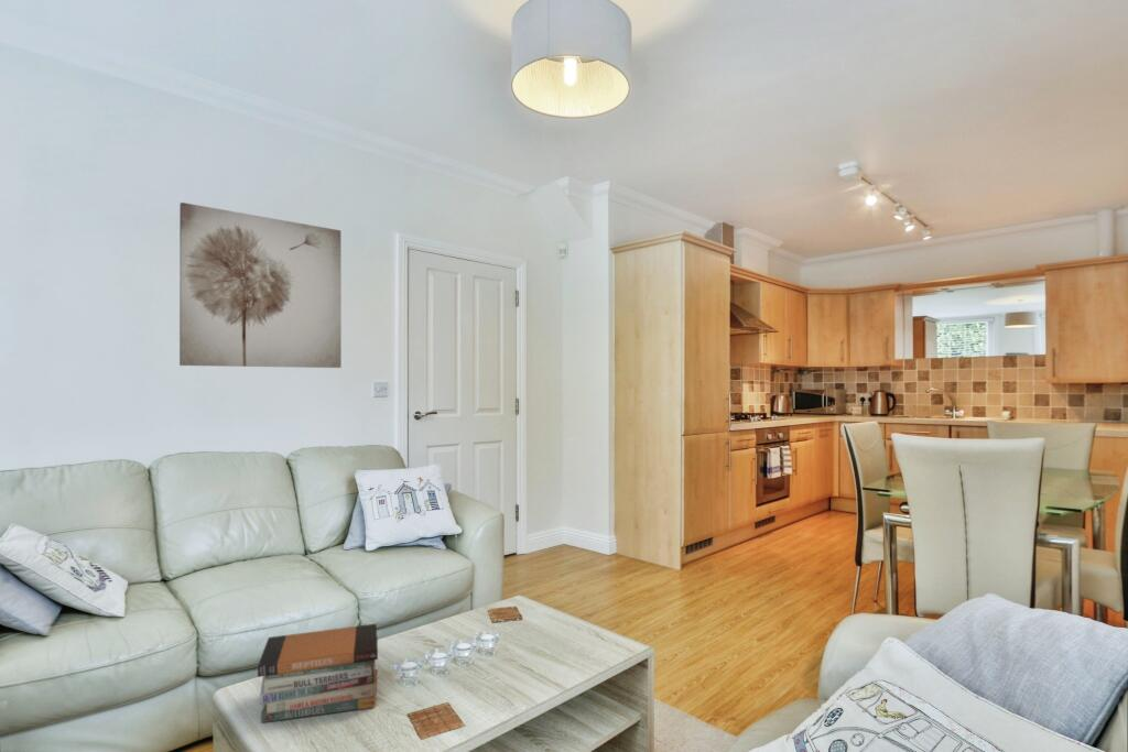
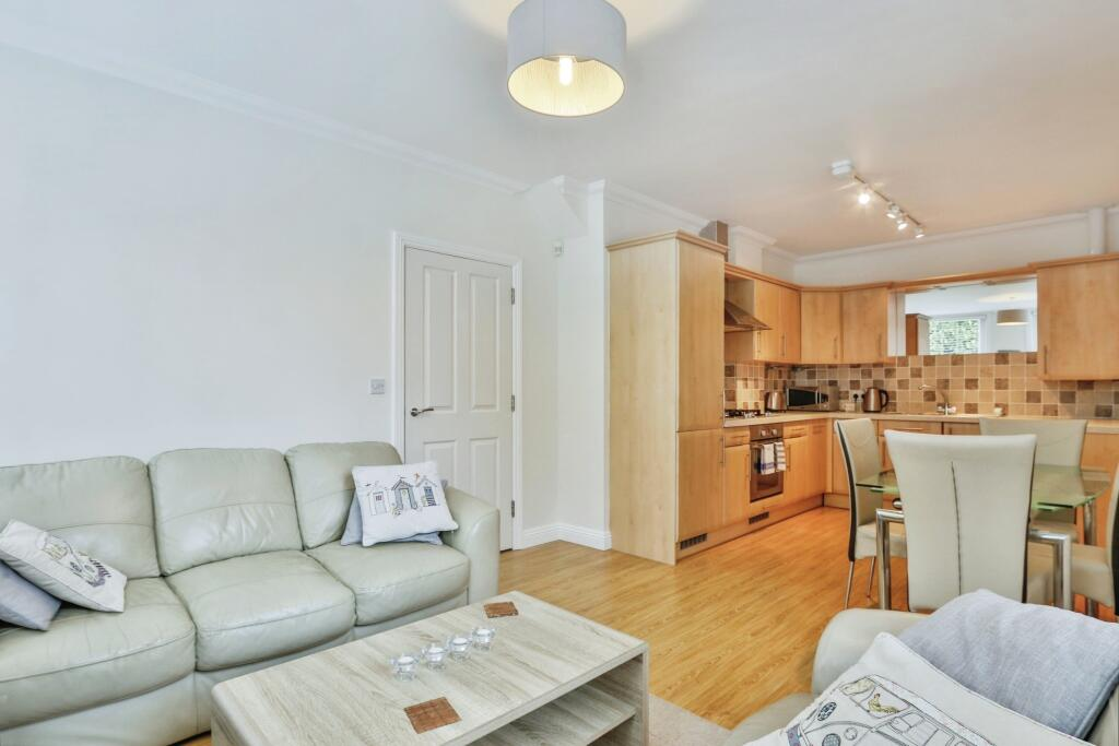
- book stack [257,623,379,723]
- wall art [178,201,343,369]
